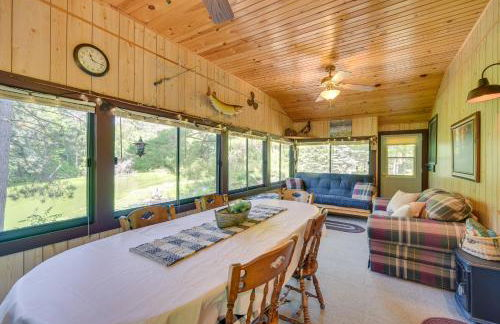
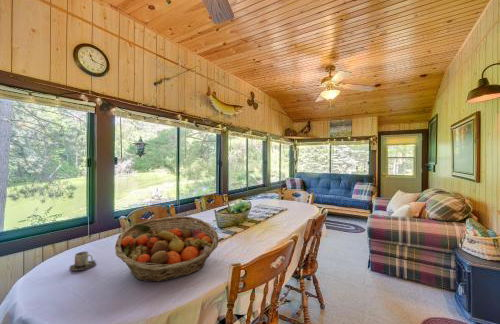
+ mug [69,250,97,272]
+ fruit basket [114,215,219,283]
